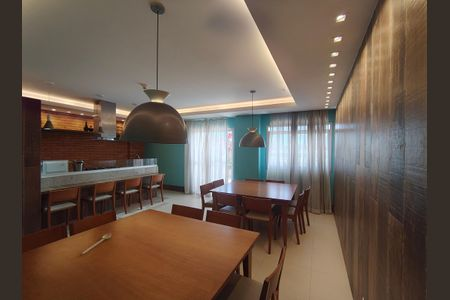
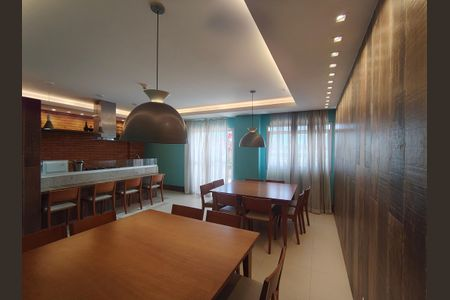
- spoon [81,233,112,256]
